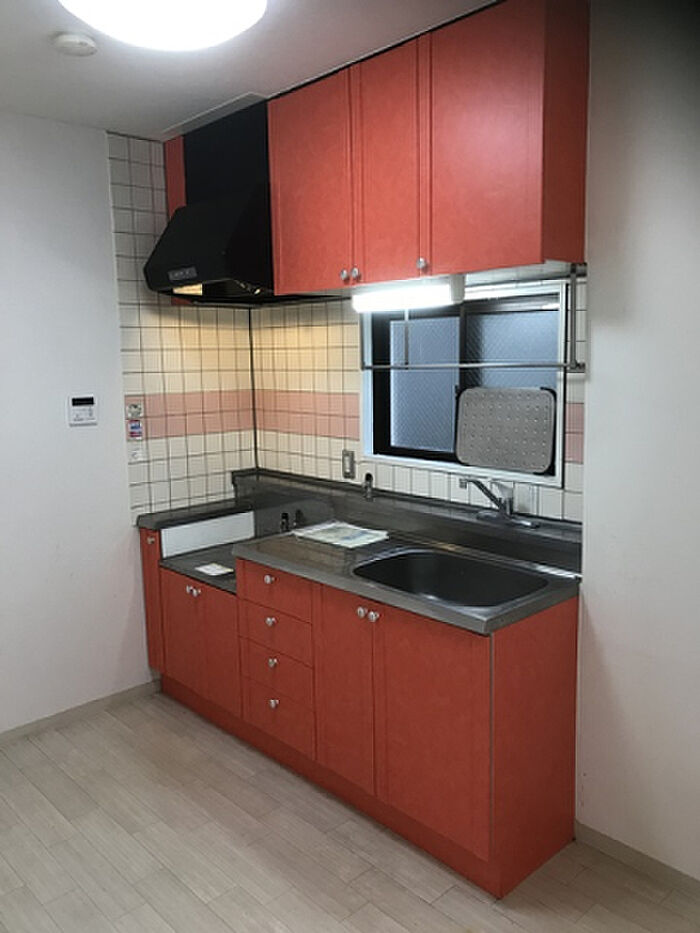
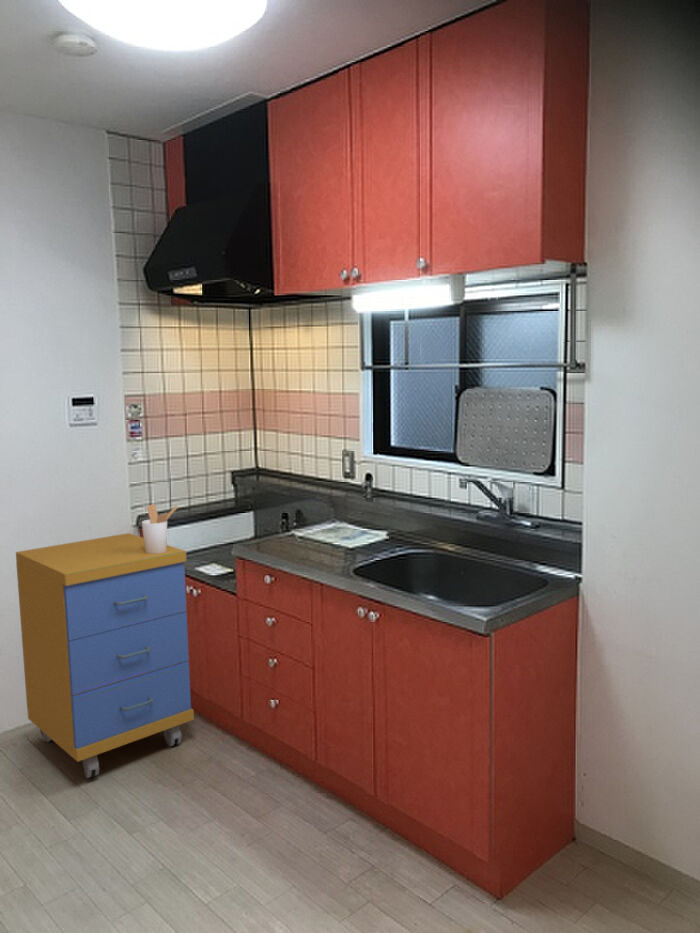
+ storage cabinet [15,532,195,779]
+ utensil holder [141,503,178,554]
